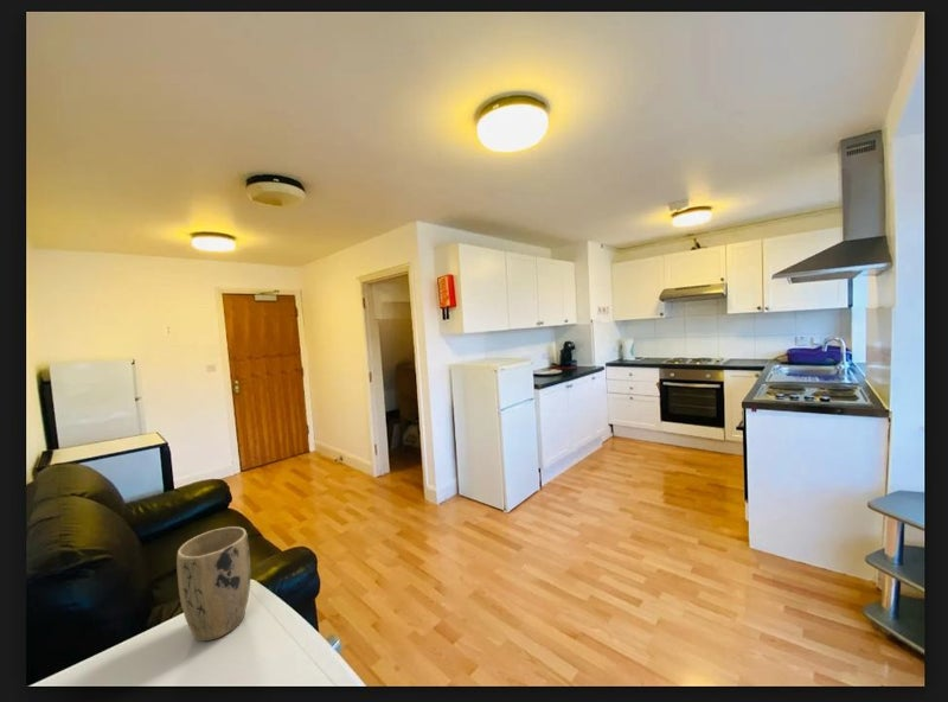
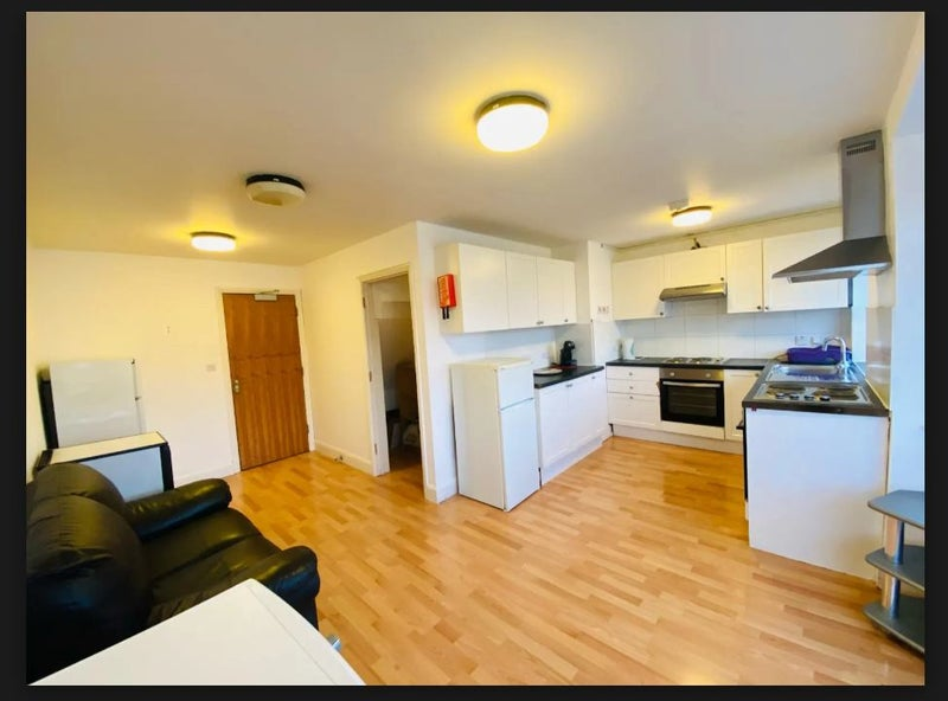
- plant pot [175,525,251,643]
